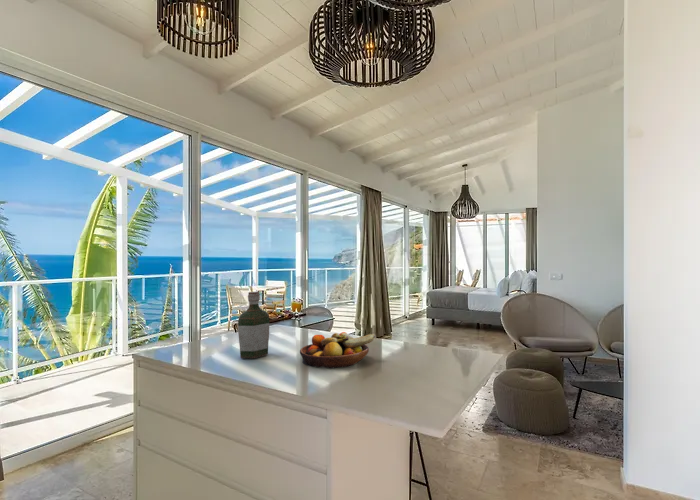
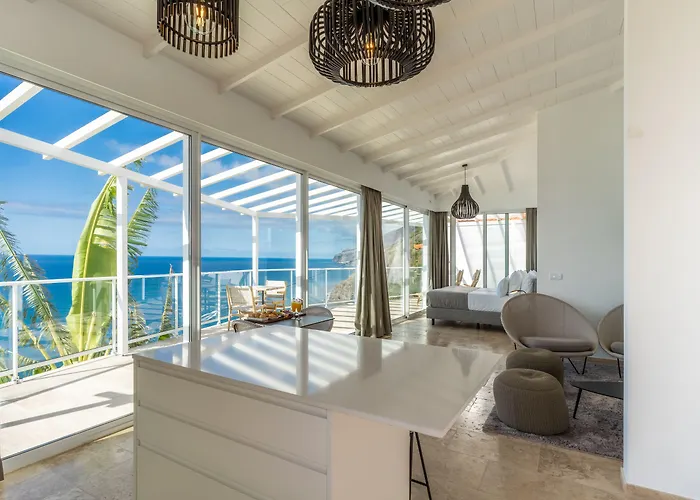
- bottle [237,291,270,359]
- fruit bowl [299,331,376,369]
